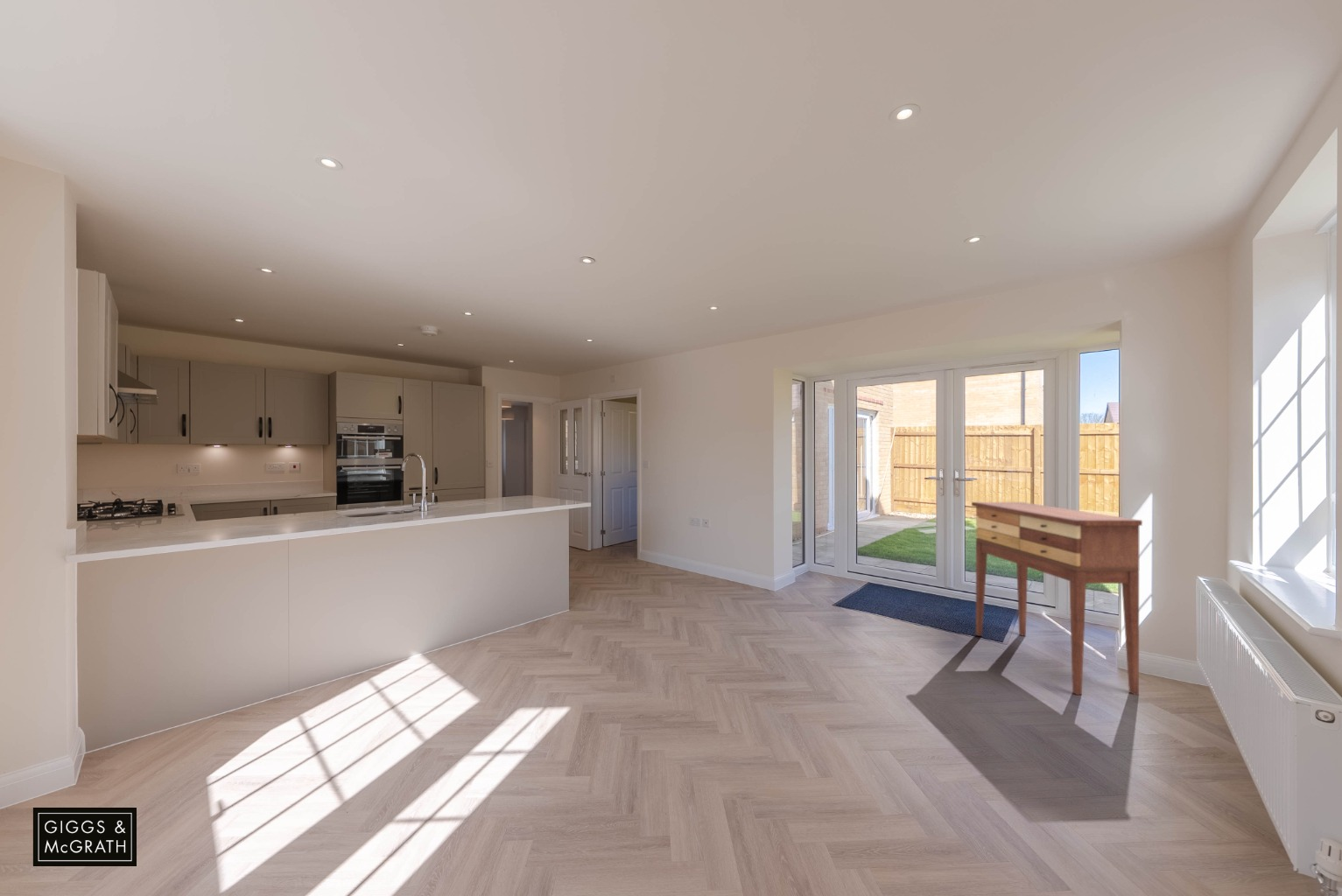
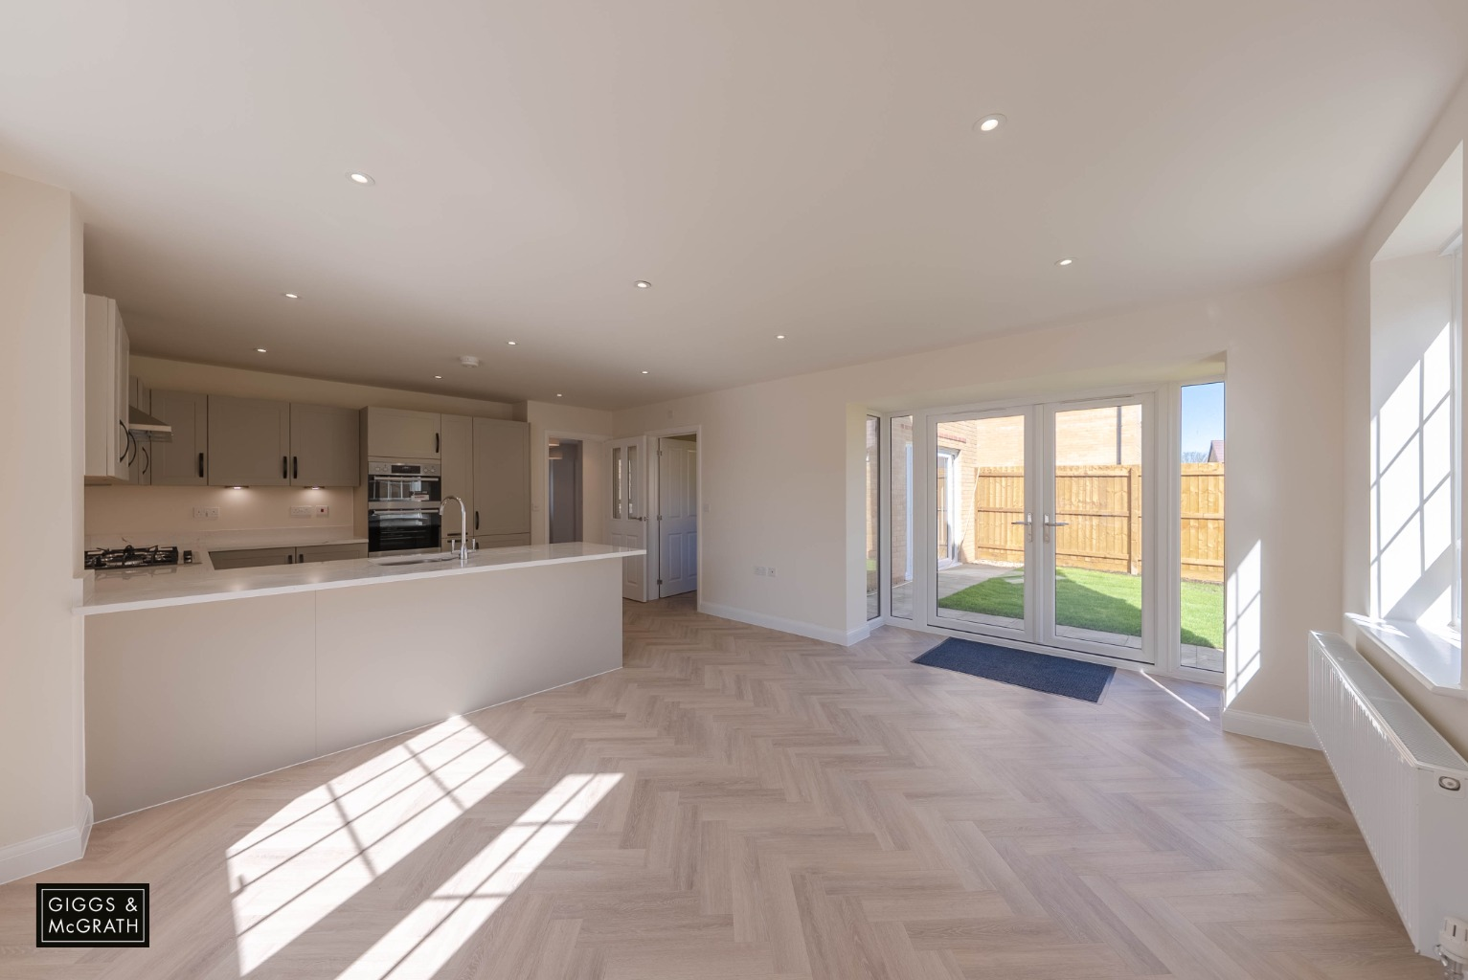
- console table [971,501,1143,696]
